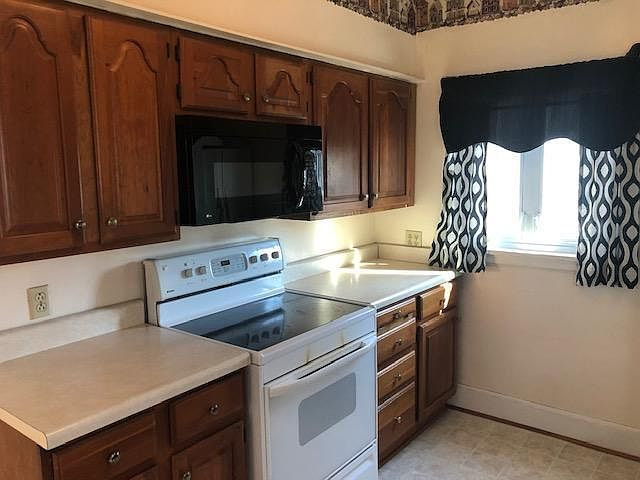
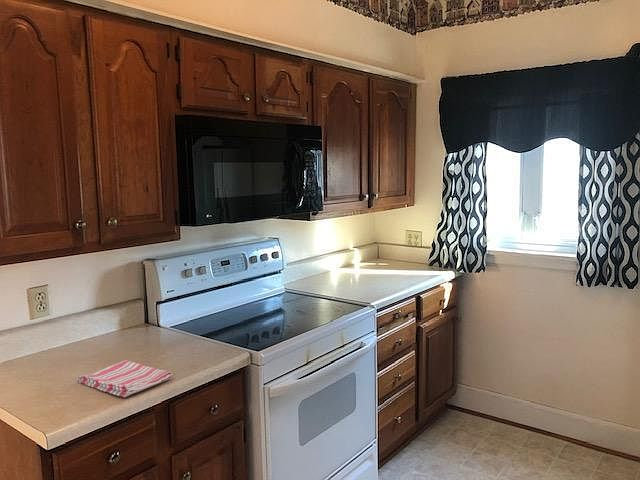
+ dish towel [76,359,173,398]
